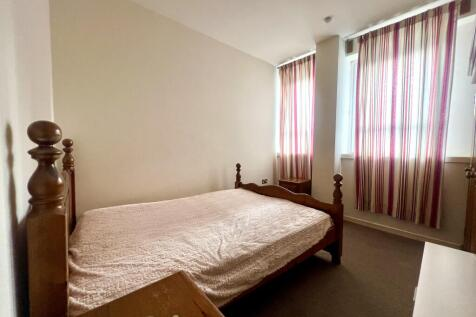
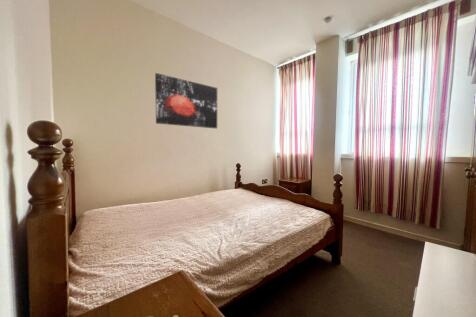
+ wall art [154,72,218,129]
